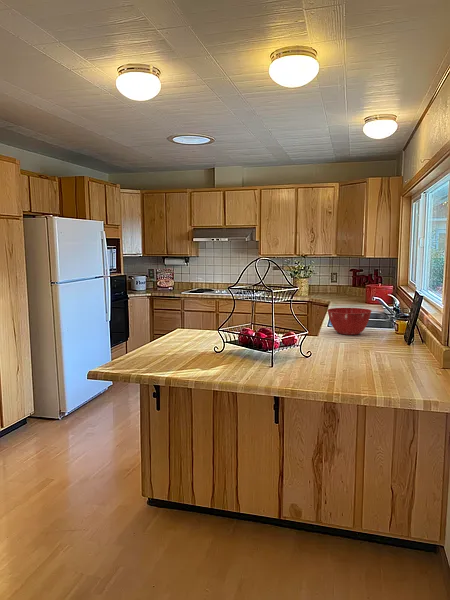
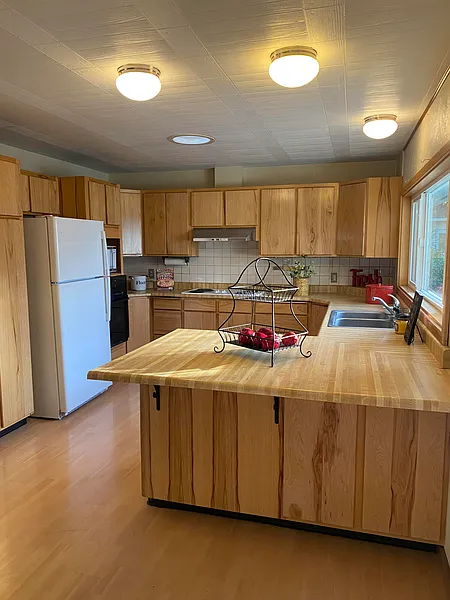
- mixing bowl [326,307,373,336]
